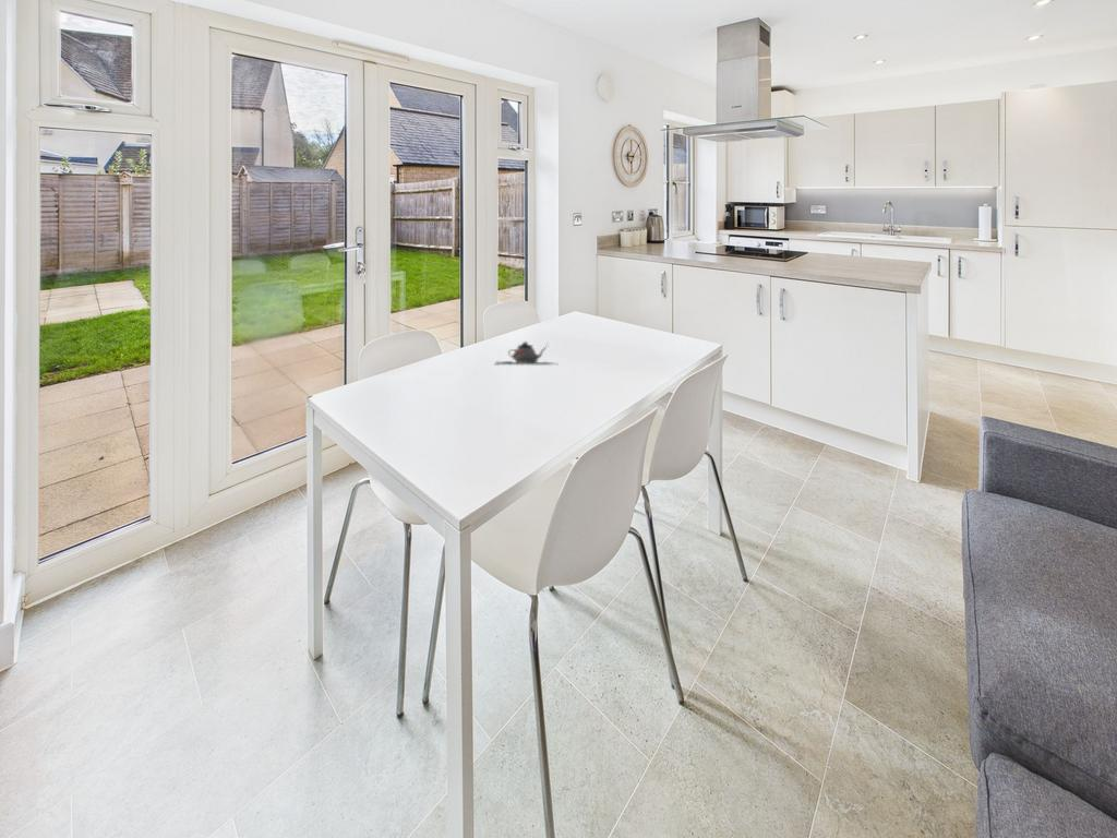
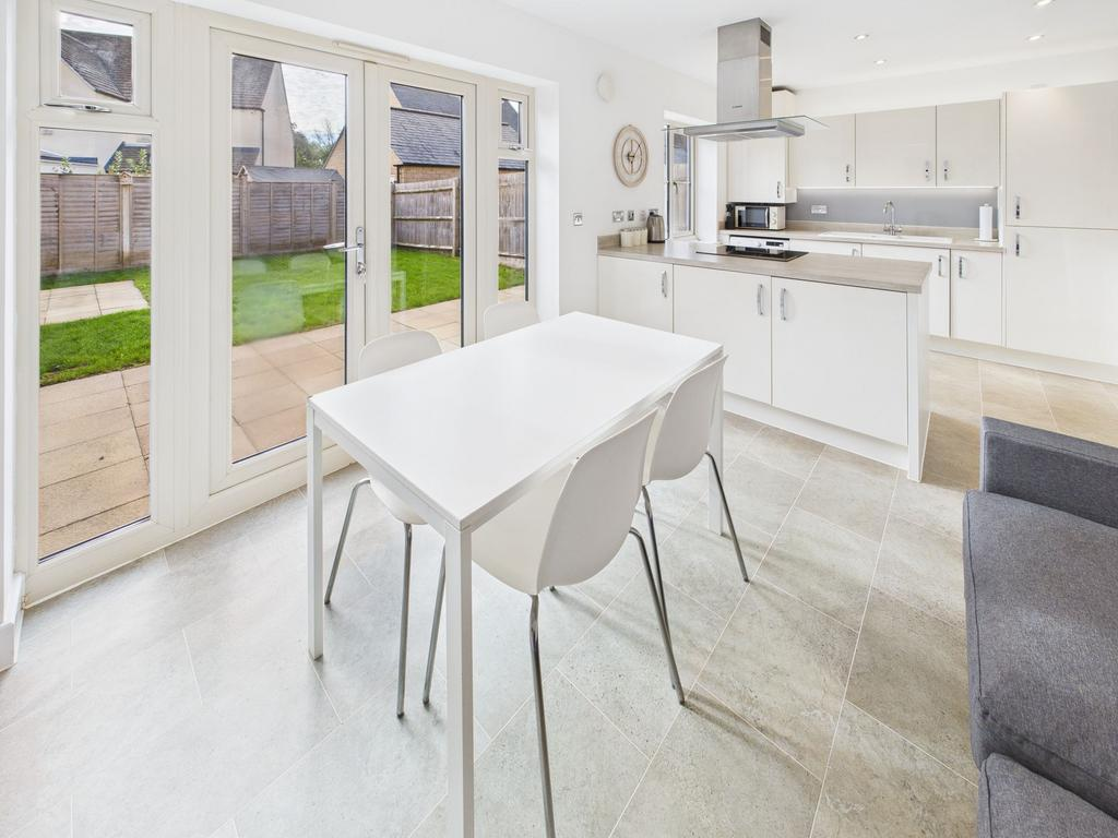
- teapot [494,340,558,366]
